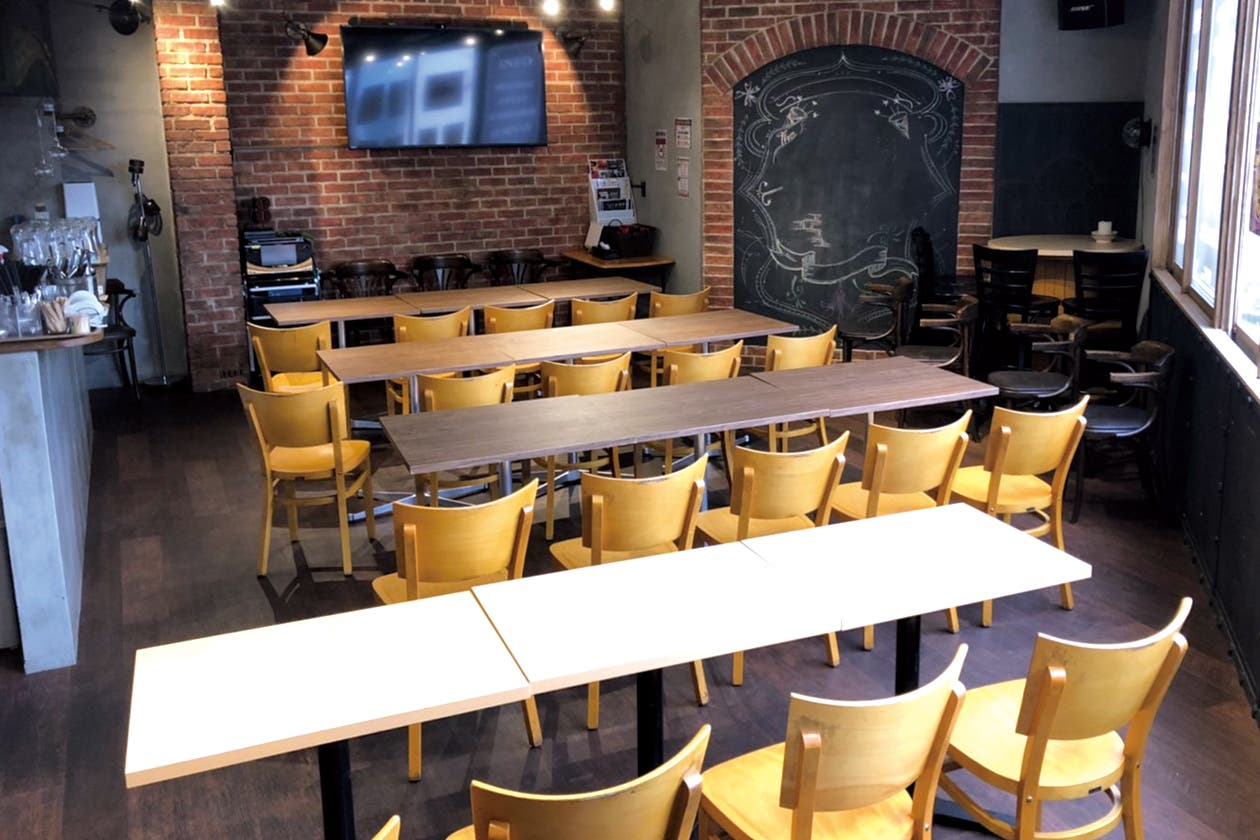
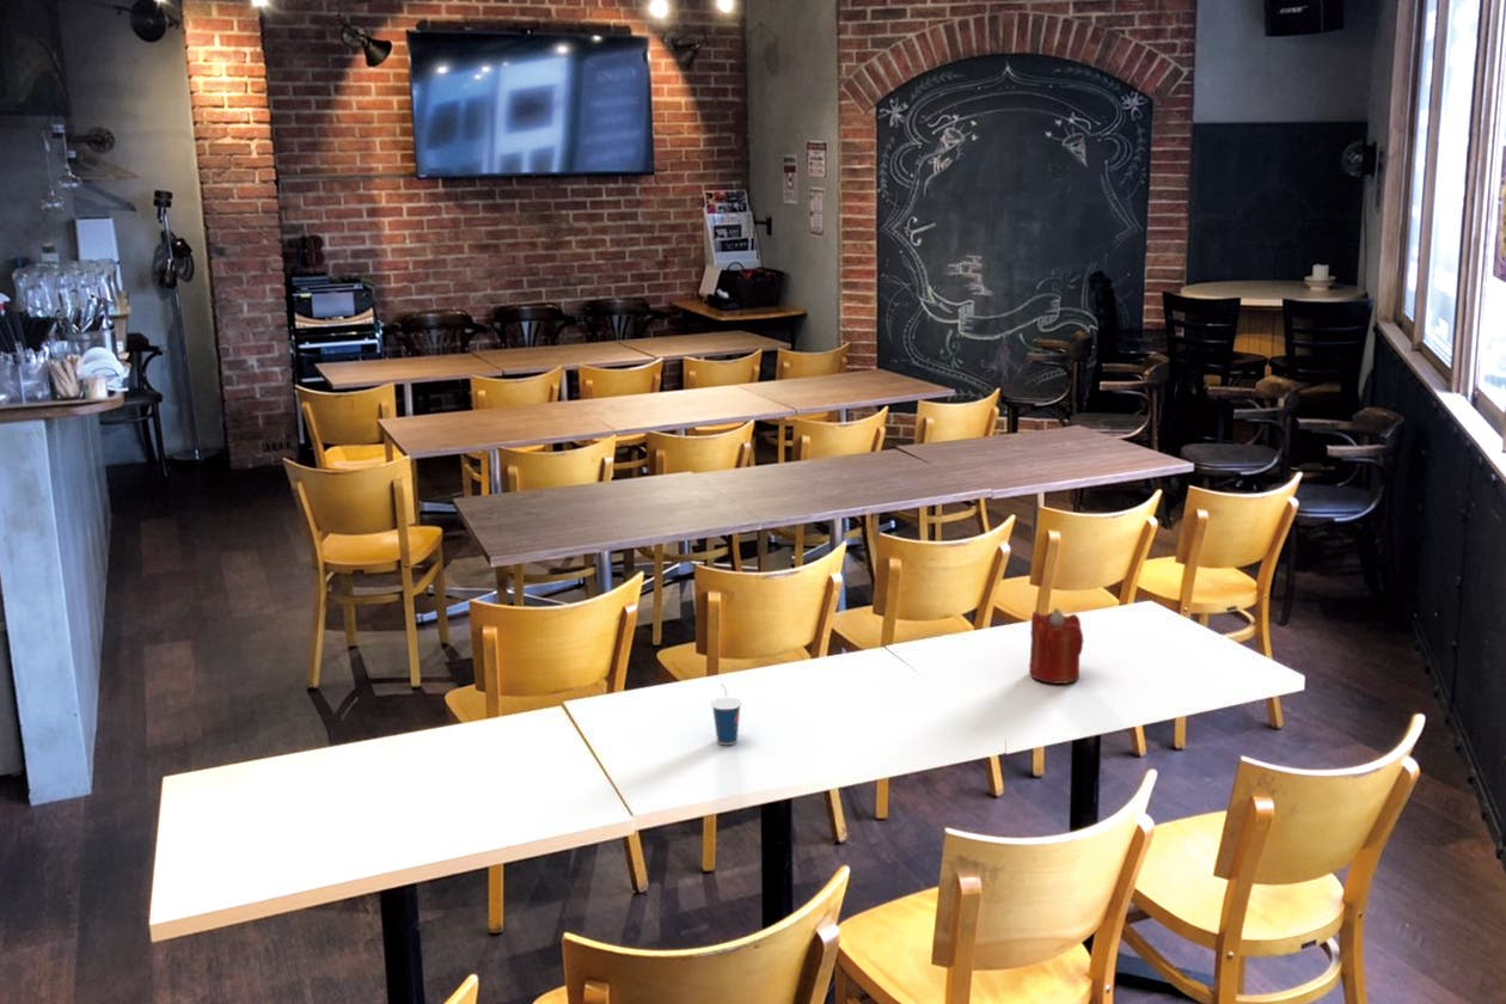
+ candle [1028,607,1084,685]
+ cup [710,682,742,746]
